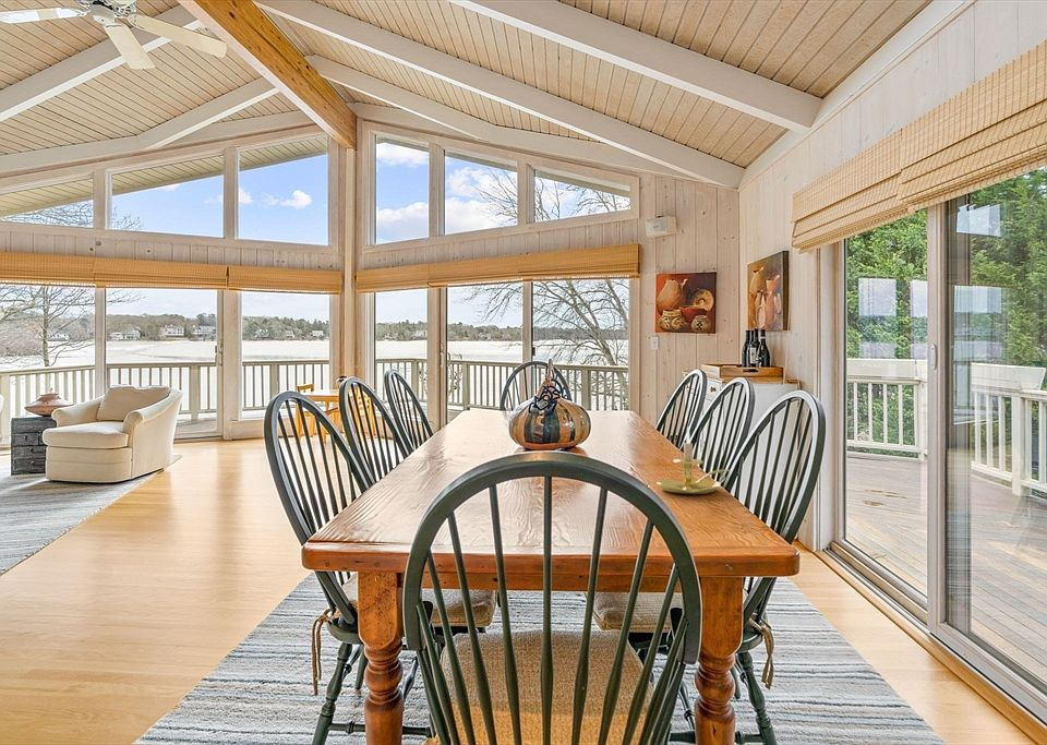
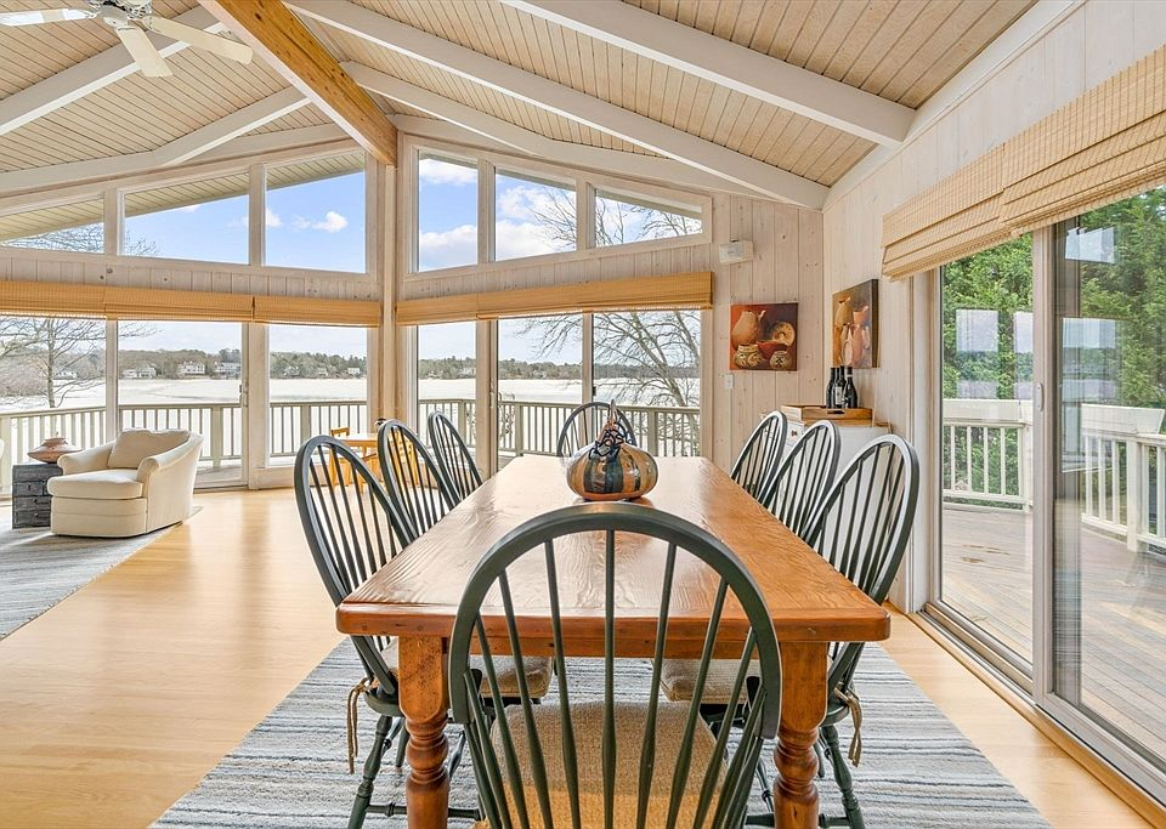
- candle holder [655,425,732,495]
